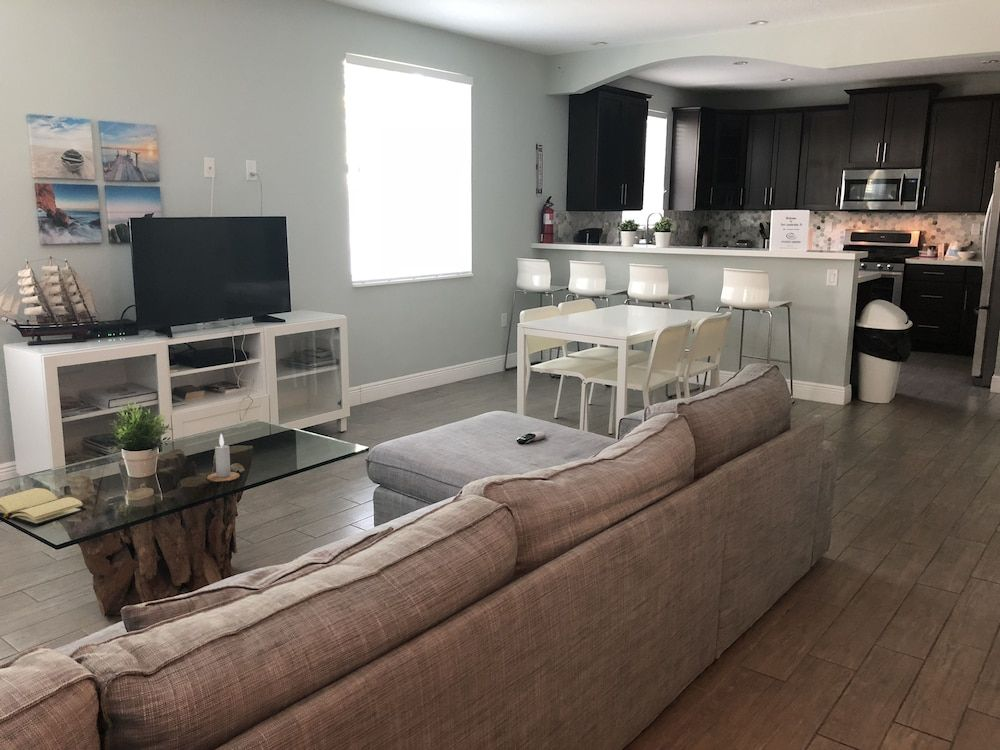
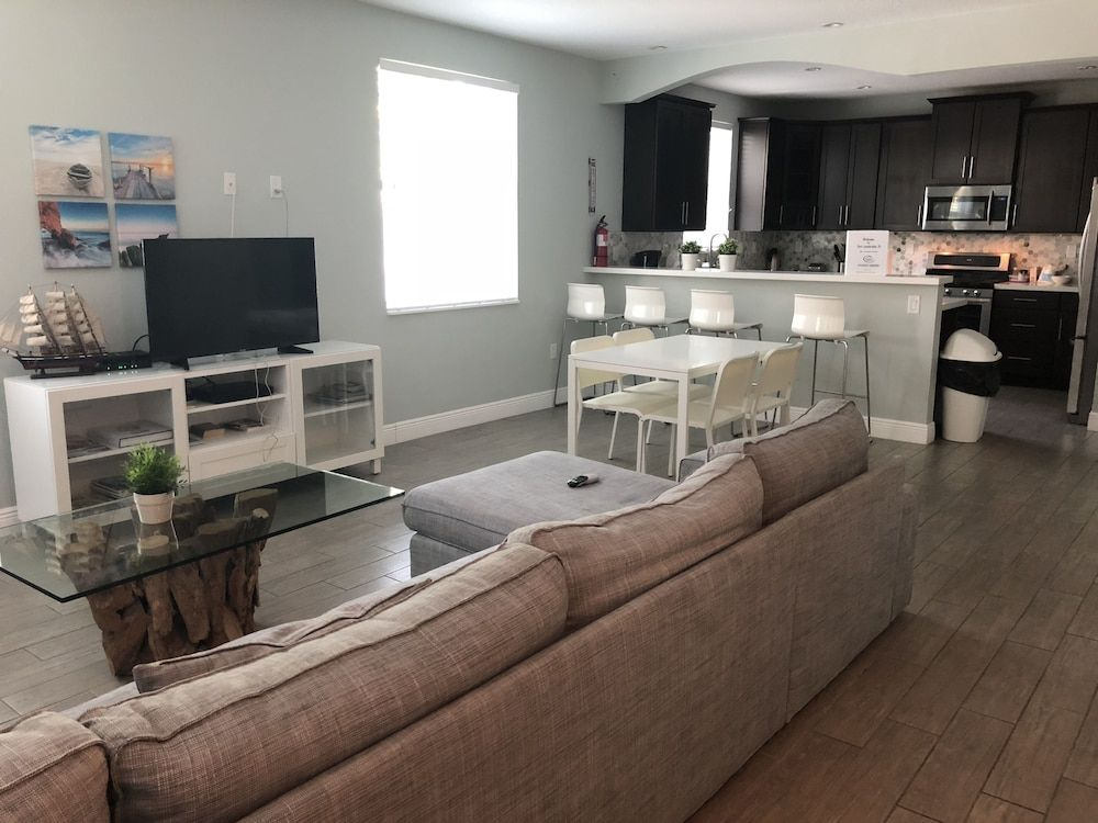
- book [0,487,88,528]
- candle [206,433,241,482]
